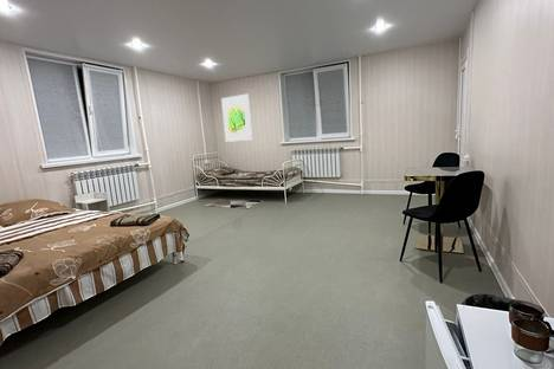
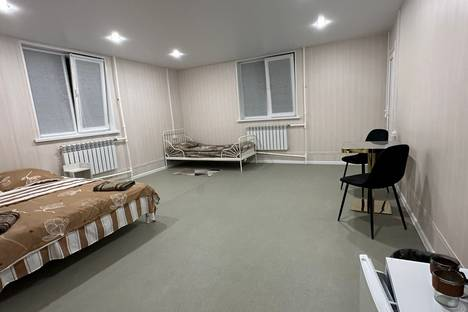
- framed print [220,93,253,143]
